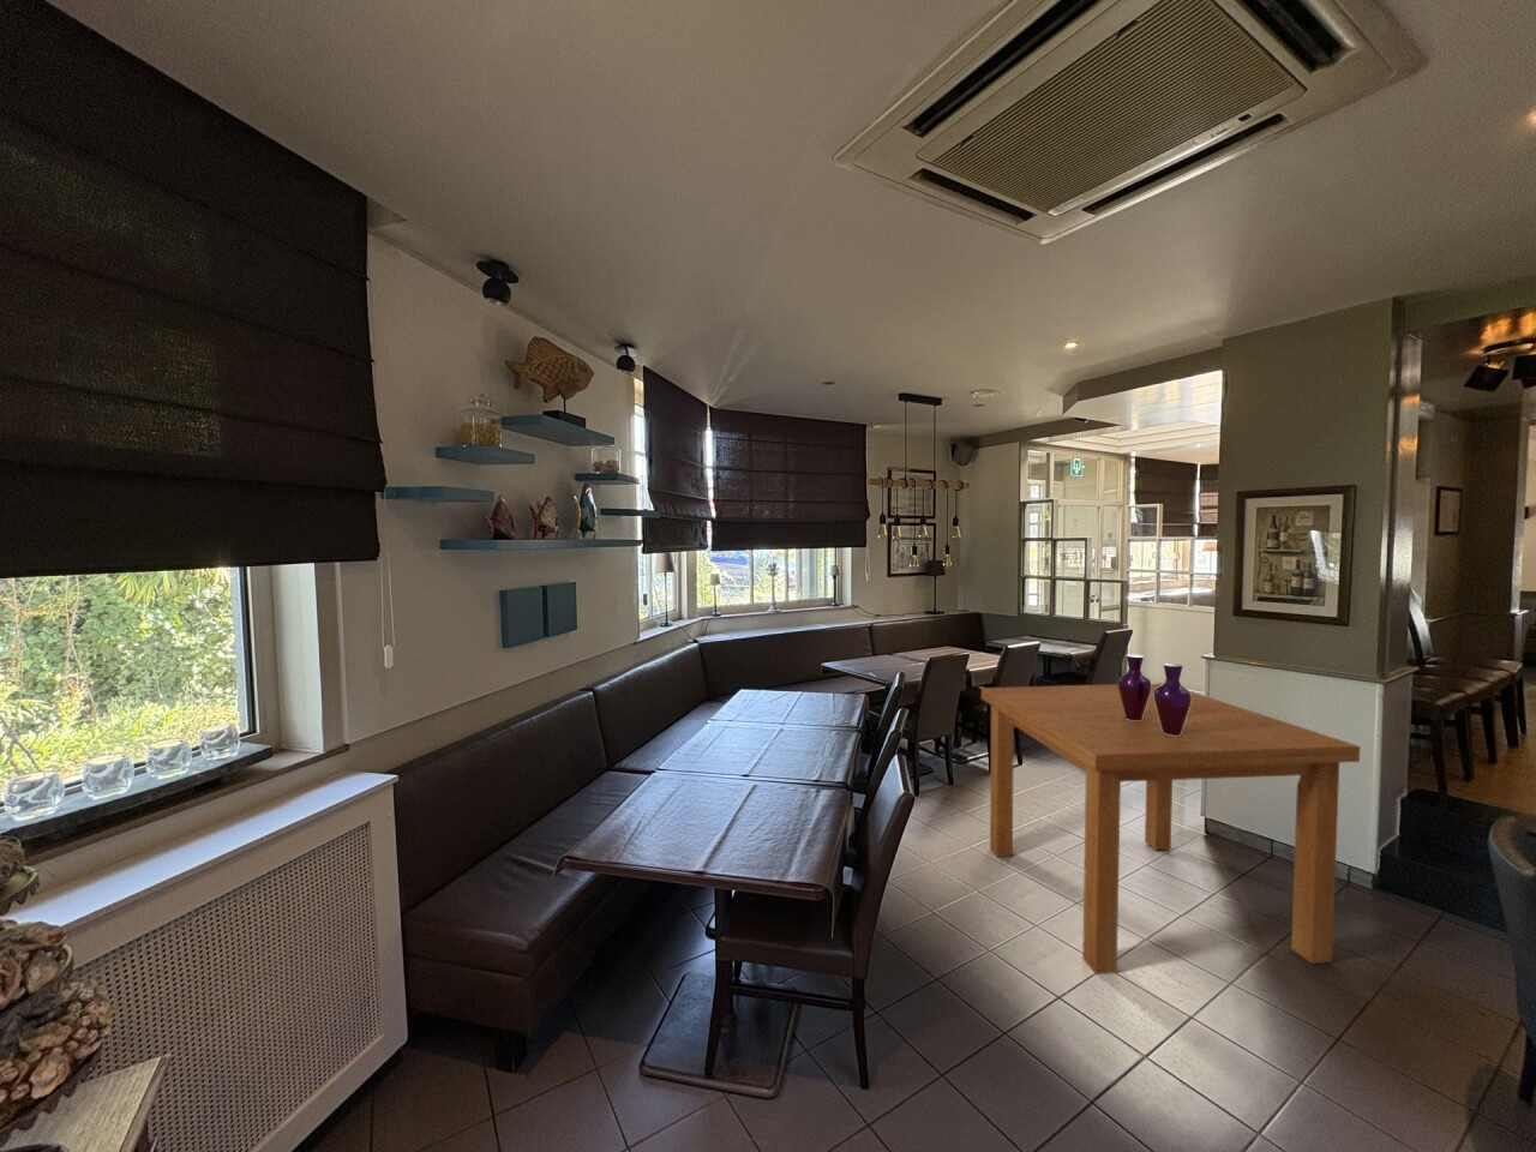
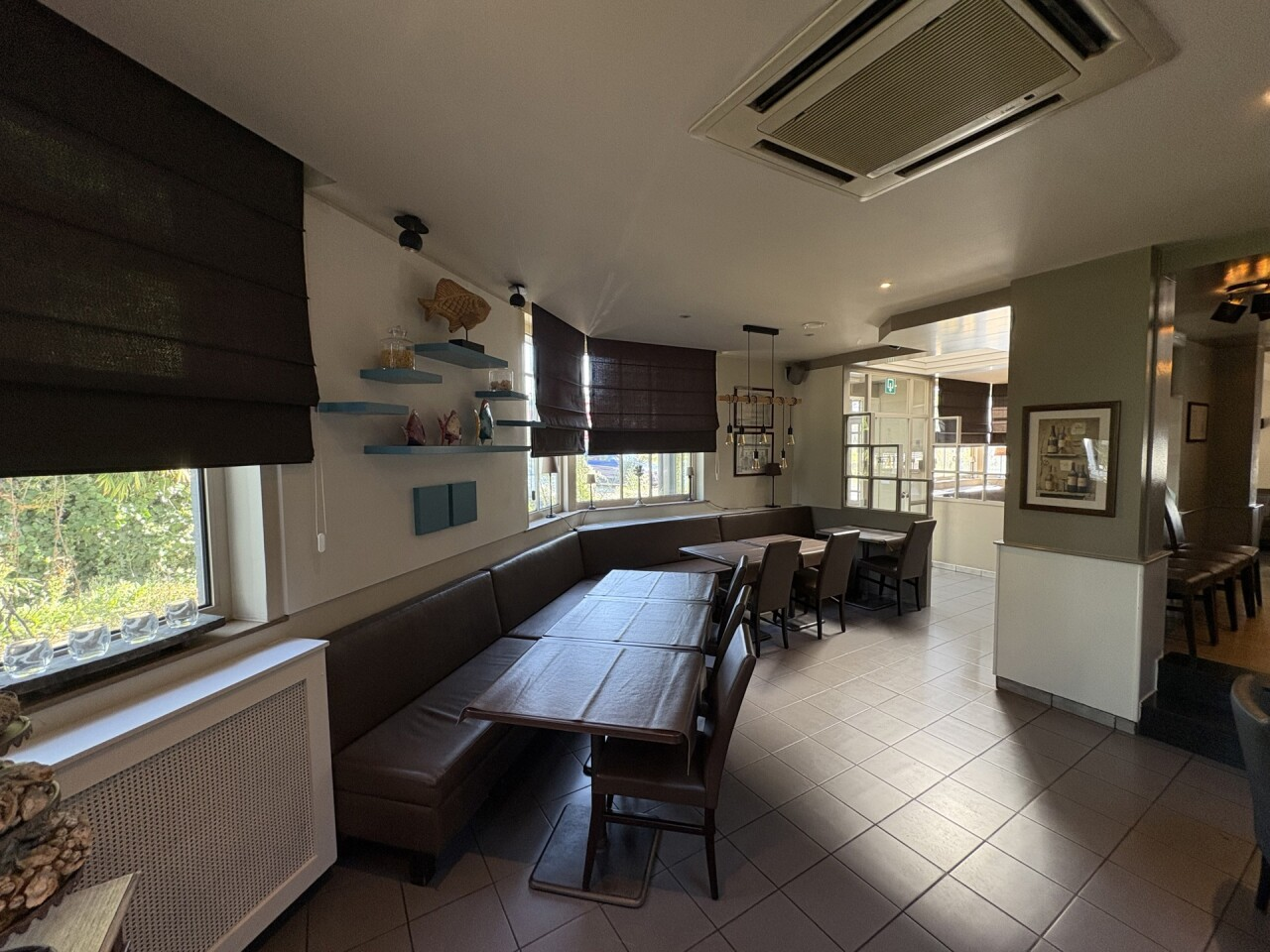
- dining table [981,681,1361,975]
- vase [1116,652,1191,736]
